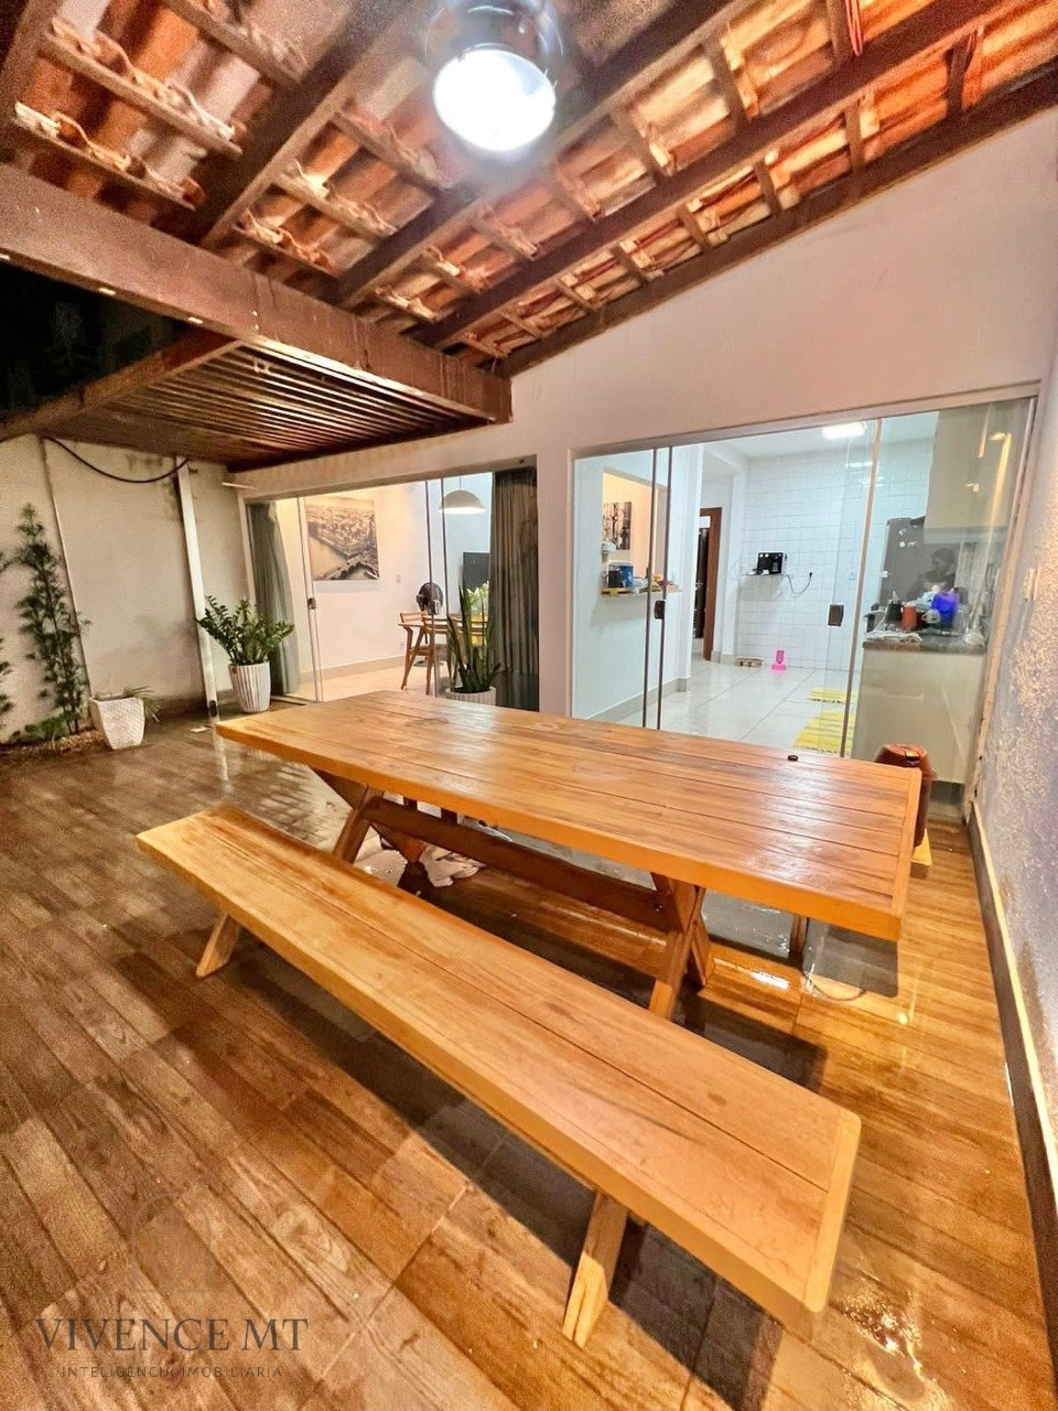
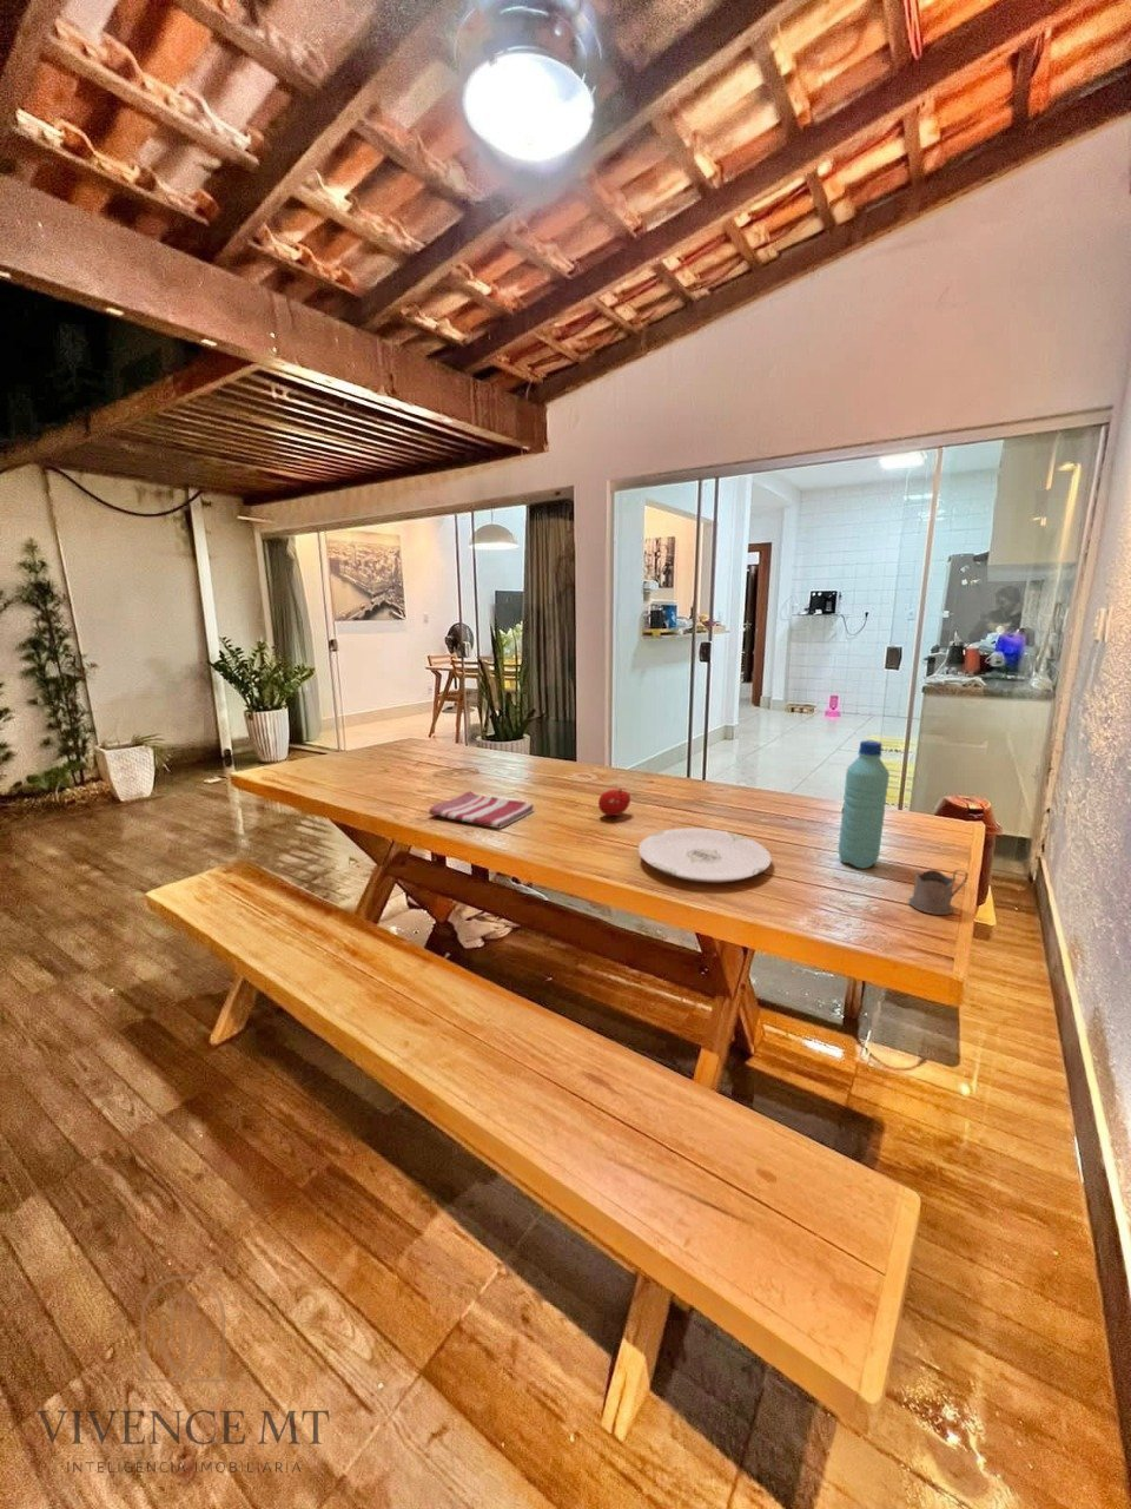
+ tea glass holder [909,869,968,916]
+ dish towel [428,790,535,831]
+ water bottle [838,739,891,870]
+ fruit [598,788,632,817]
+ plate [637,827,773,884]
